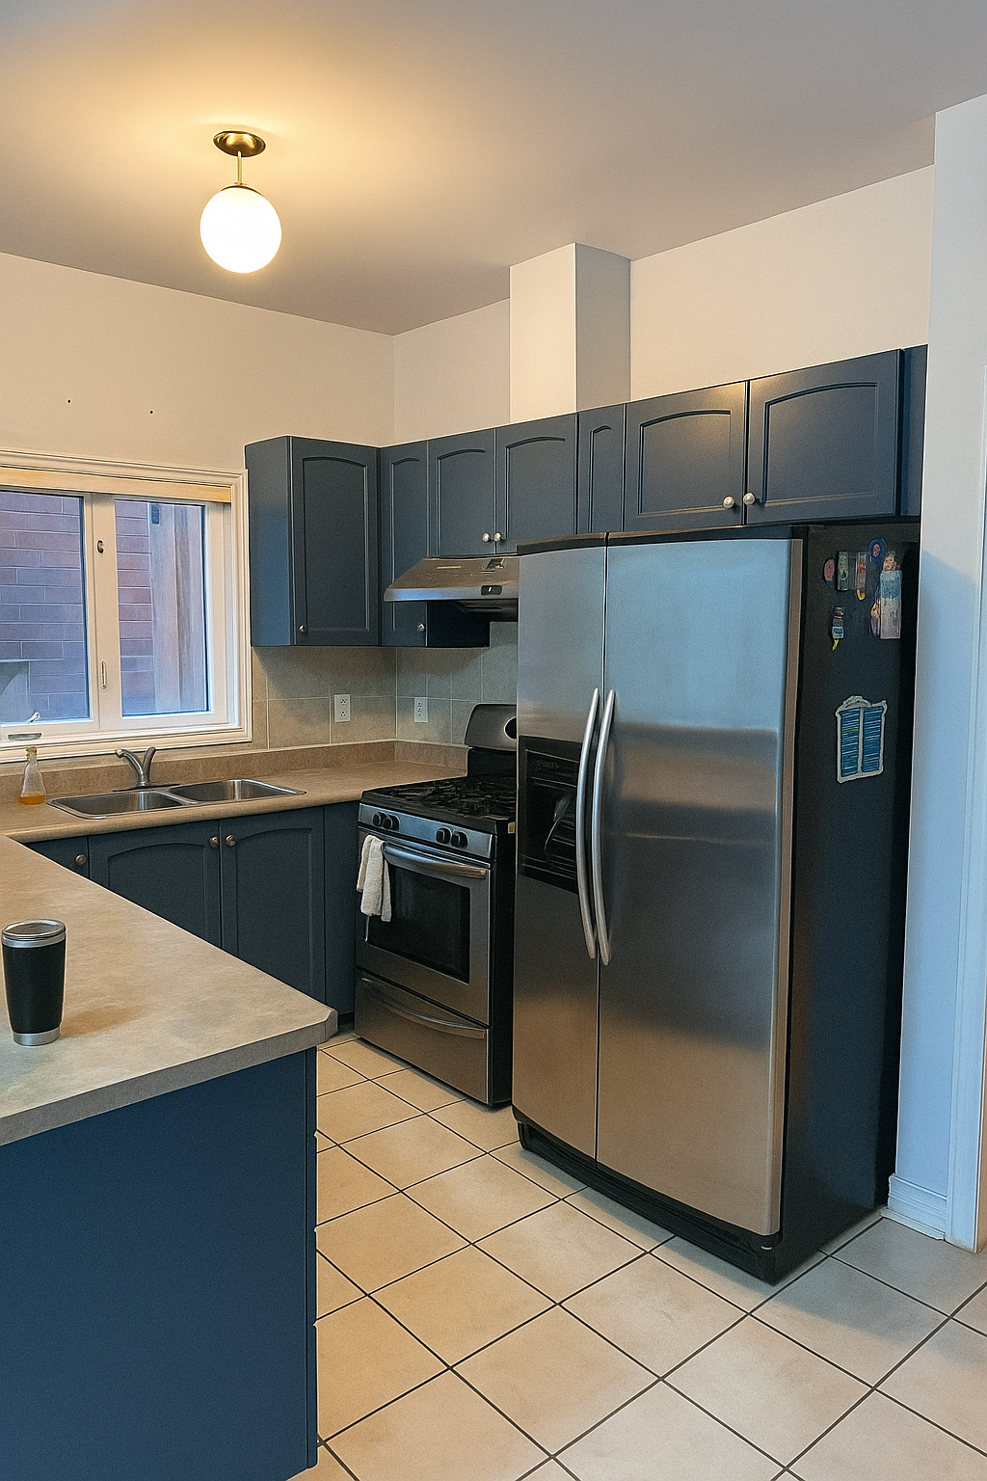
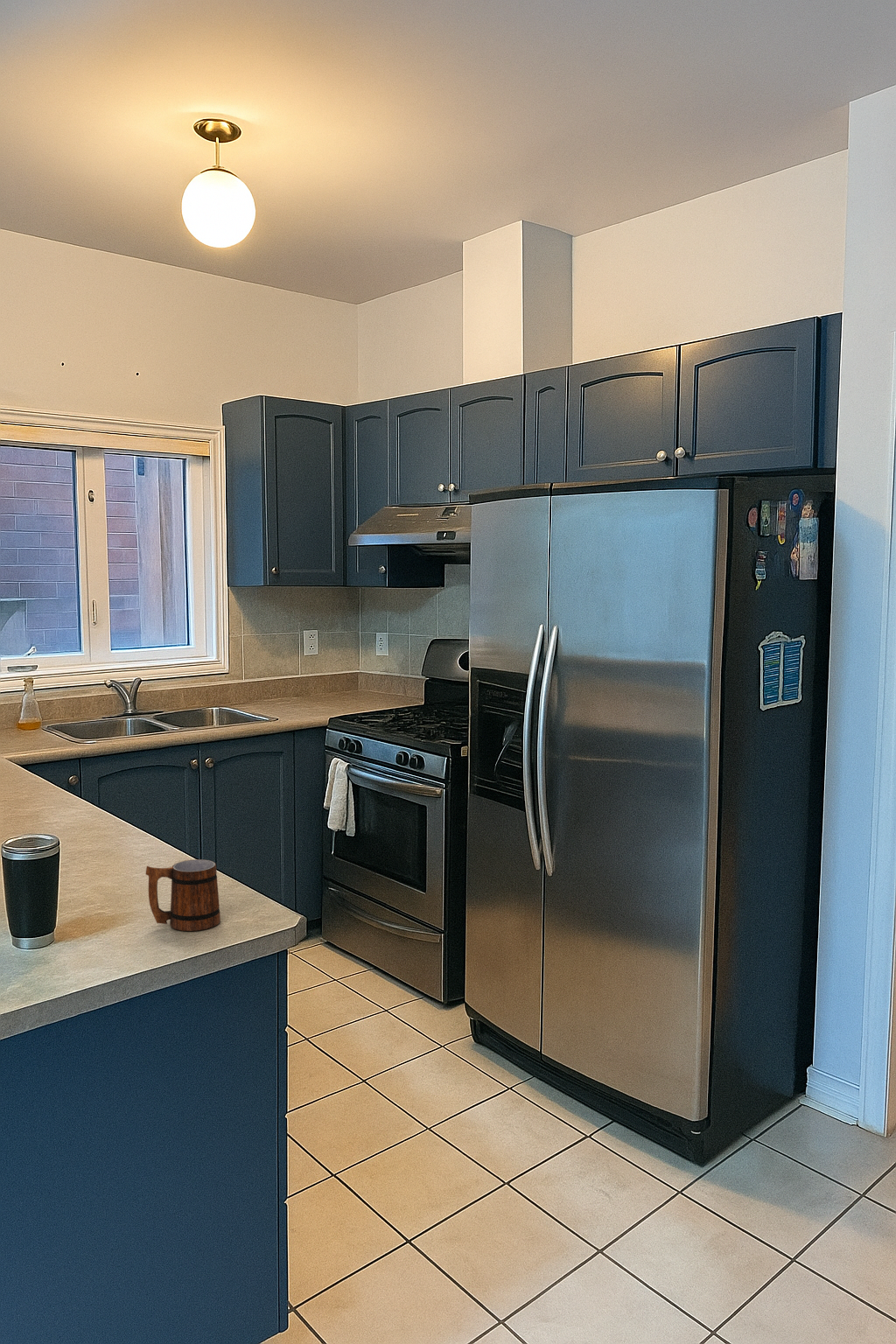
+ mug [145,858,221,932]
